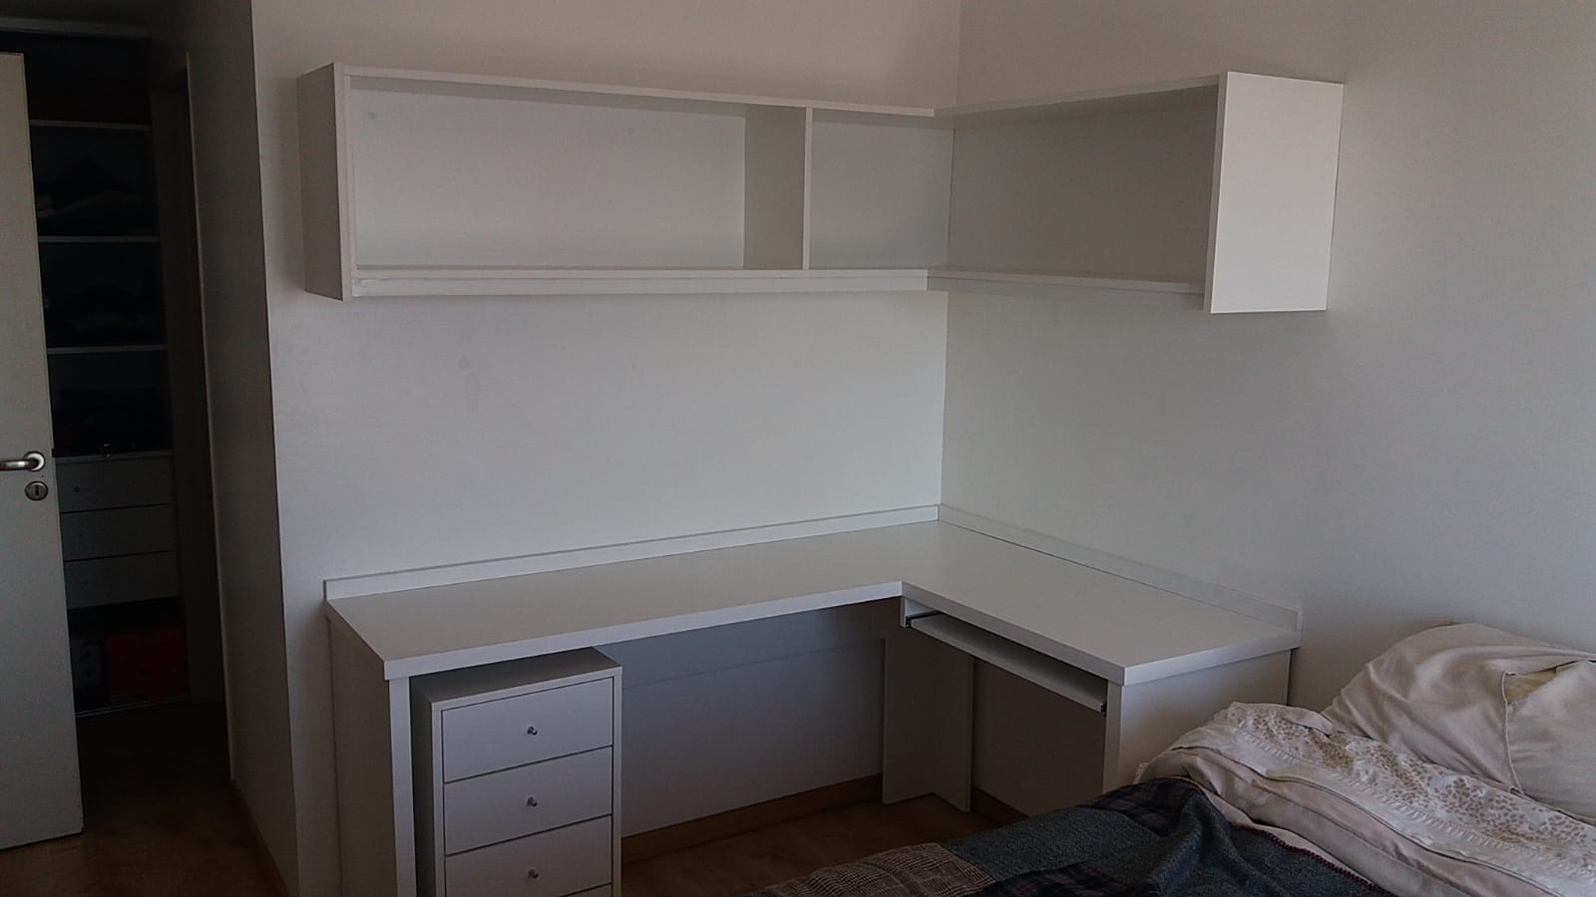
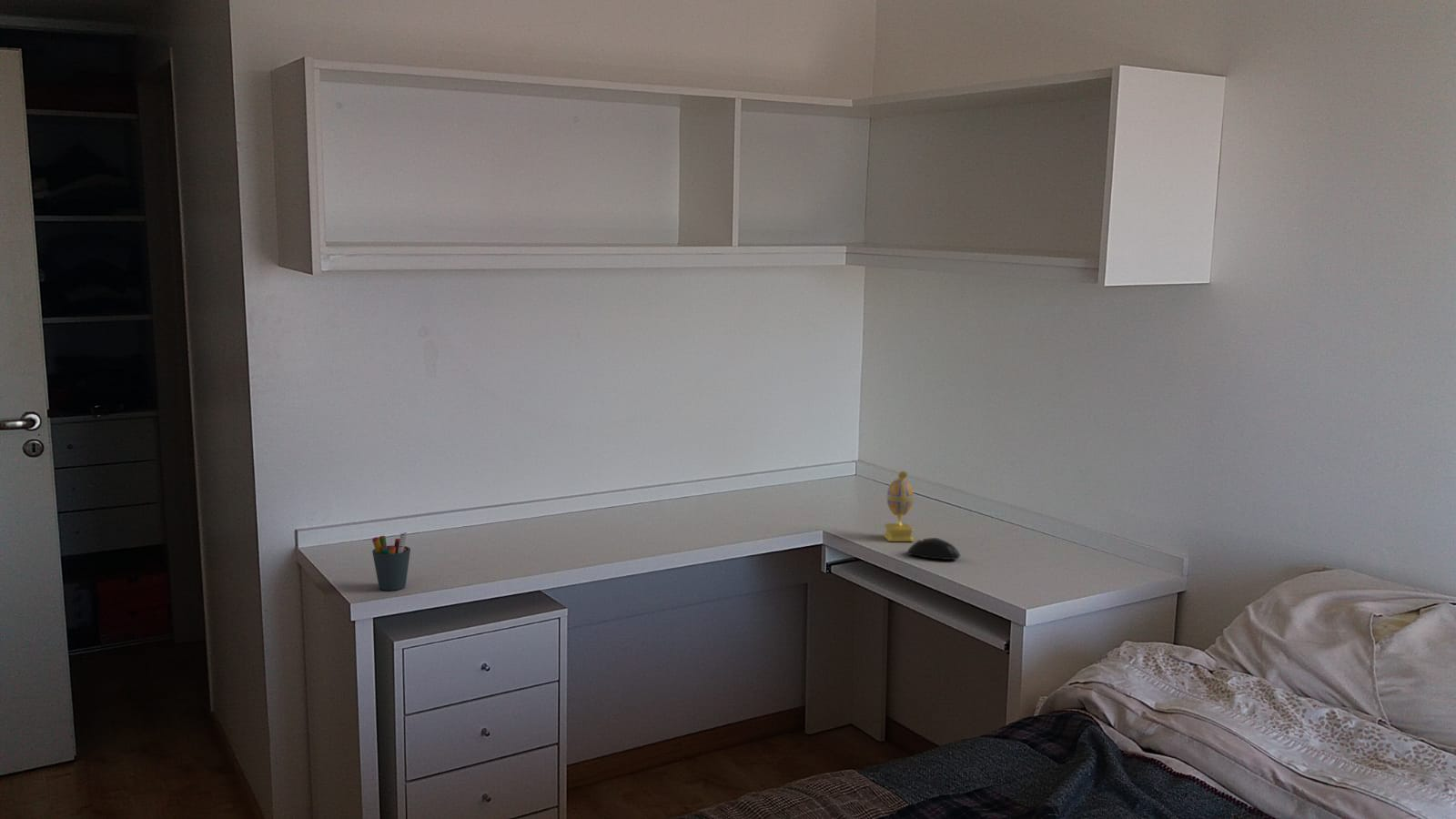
+ mouse [906,537,962,561]
+ pen holder [371,531,411,591]
+ decorative egg [883,470,915,542]
